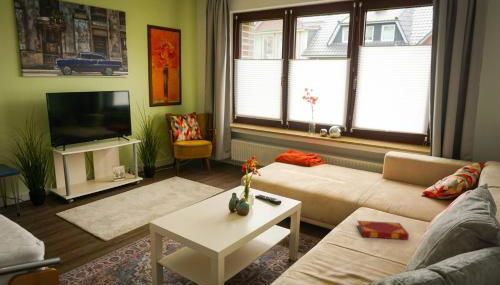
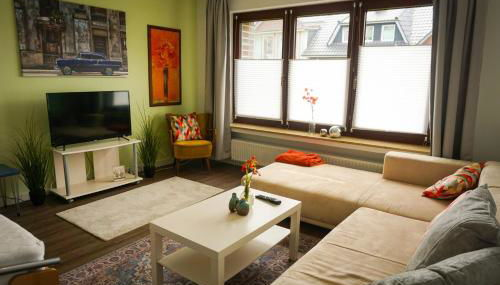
- hardback book [356,220,410,241]
